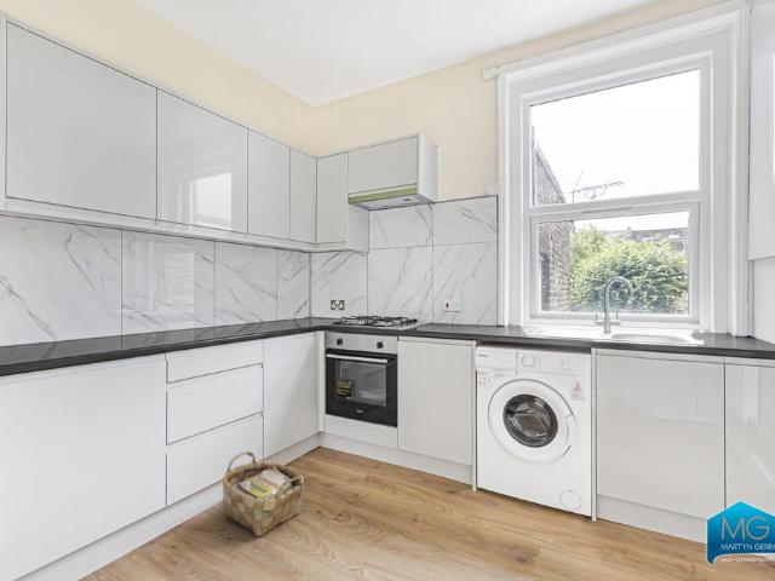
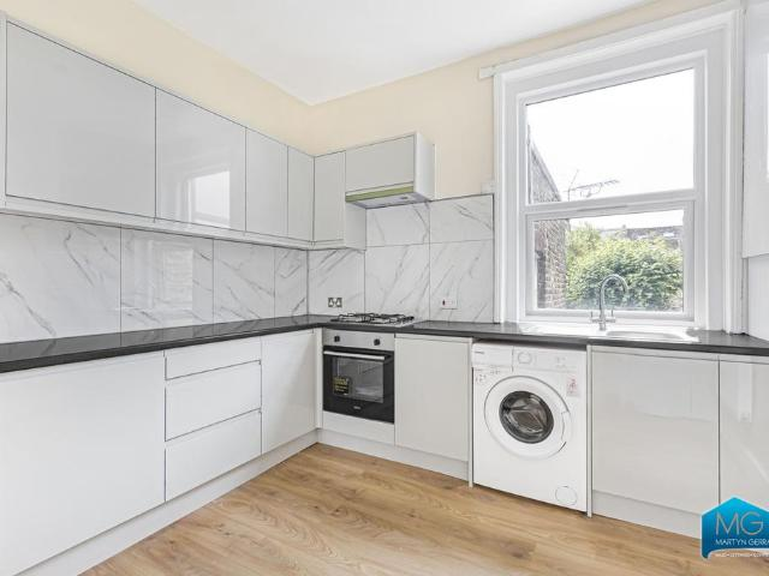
- woven basket [220,450,305,537]
